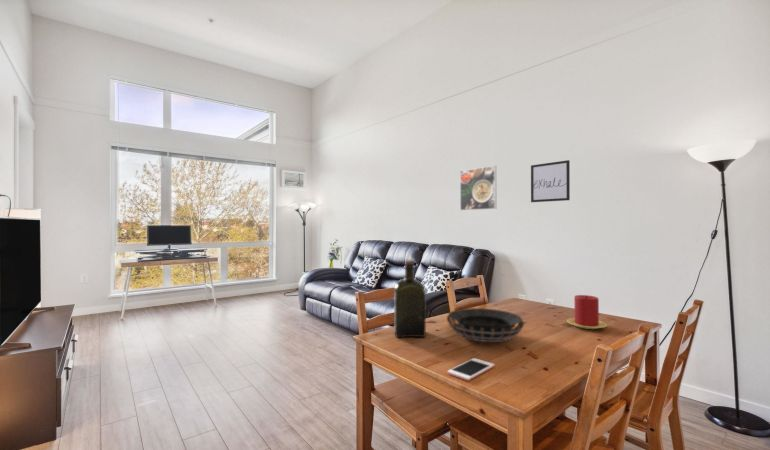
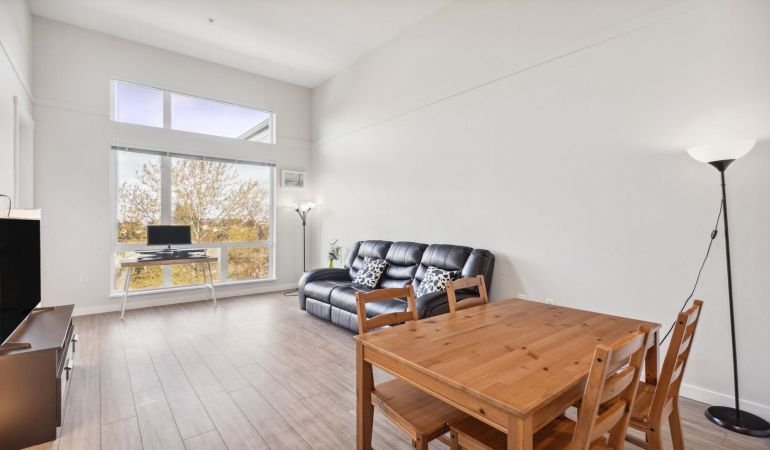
- wall art [530,159,571,203]
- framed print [459,165,497,211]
- candle [566,294,608,330]
- decorative bowl [446,307,527,343]
- cell phone [447,357,495,382]
- liquor [393,259,427,339]
